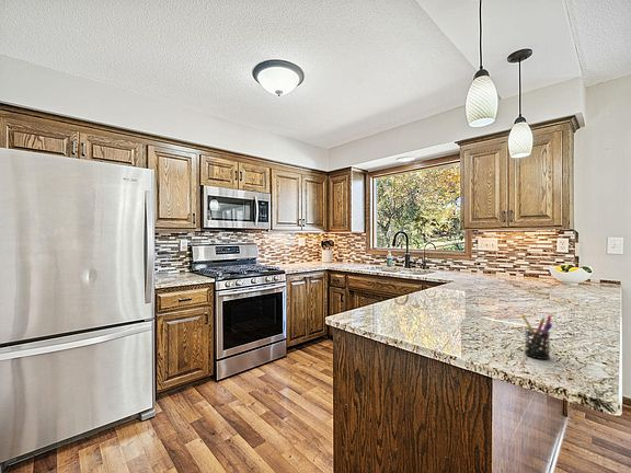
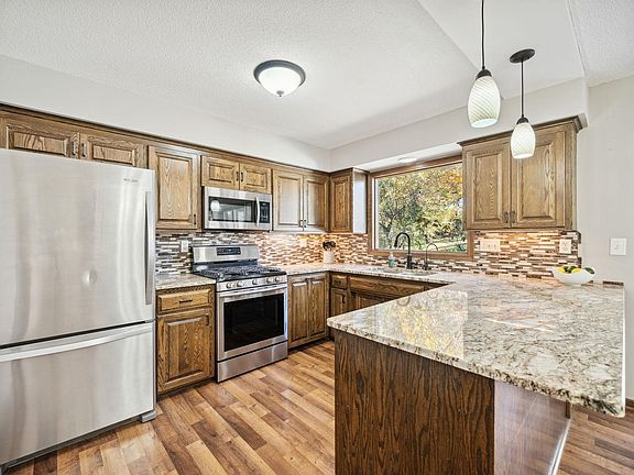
- pen holder [520,313,553,360]
